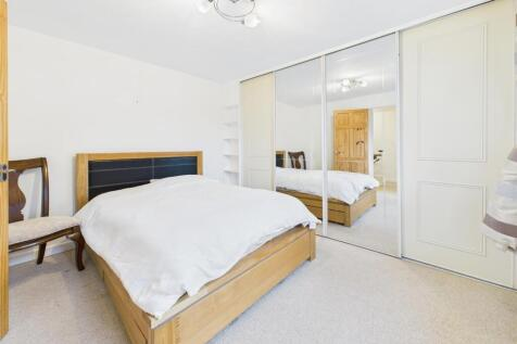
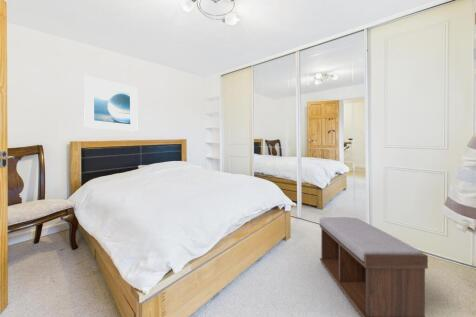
+ bench [319,216,429,317]
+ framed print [83,75,138,133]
